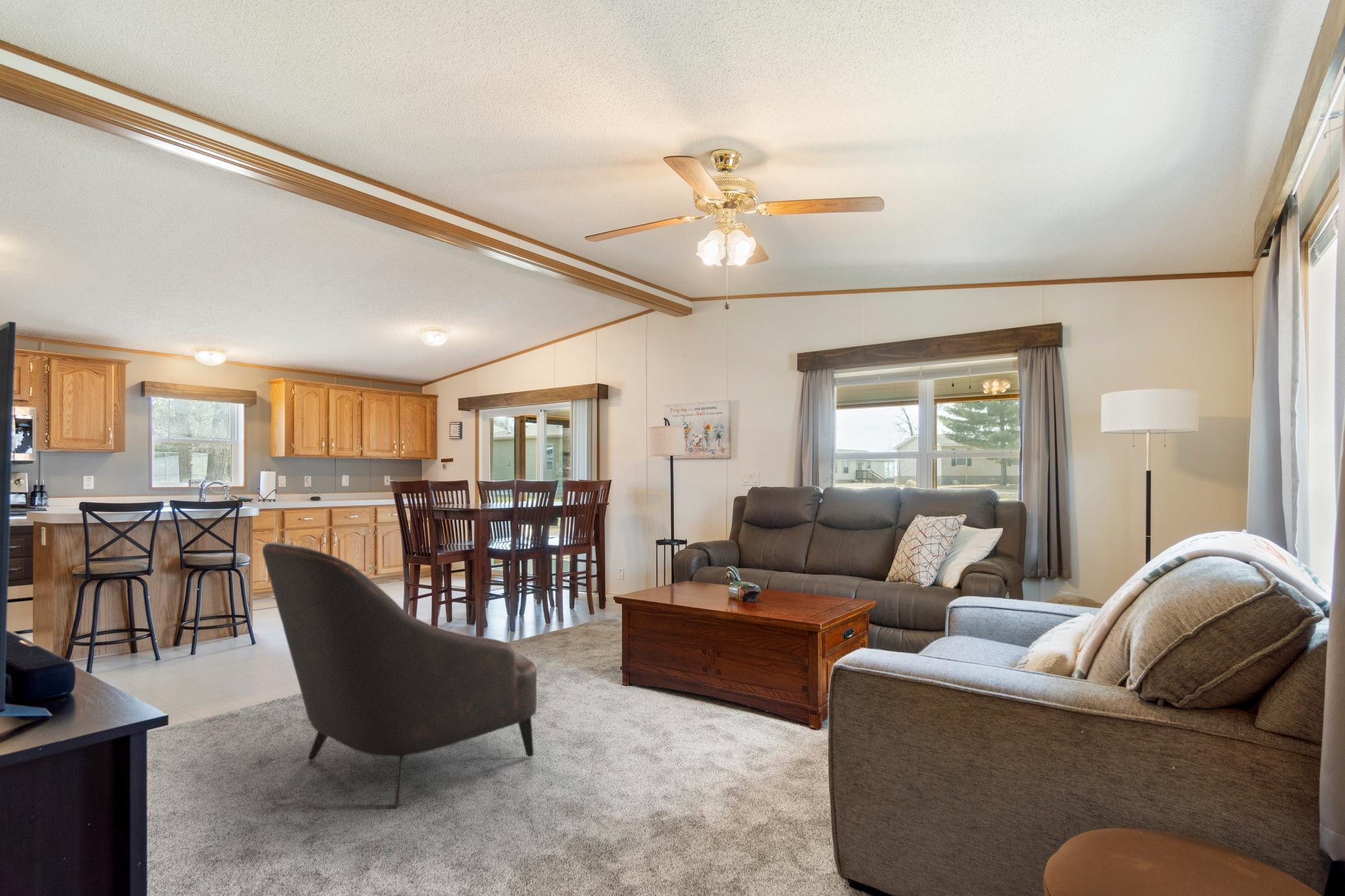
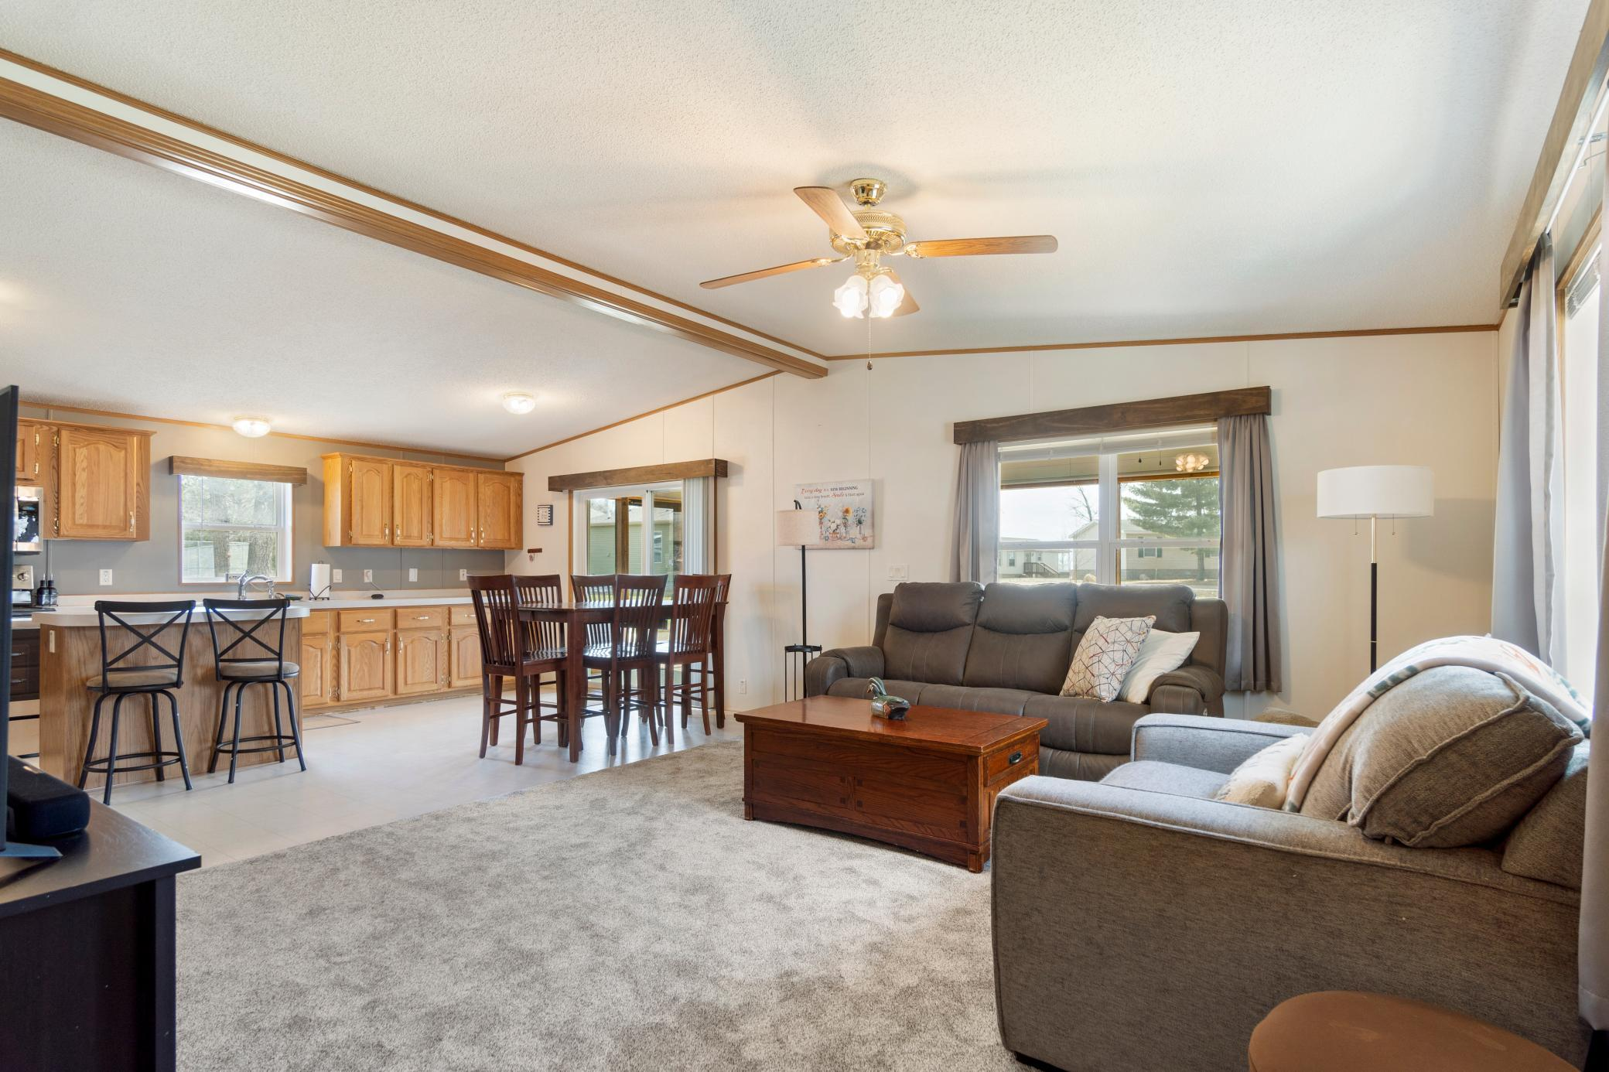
- armchair [262,541,537,809]
